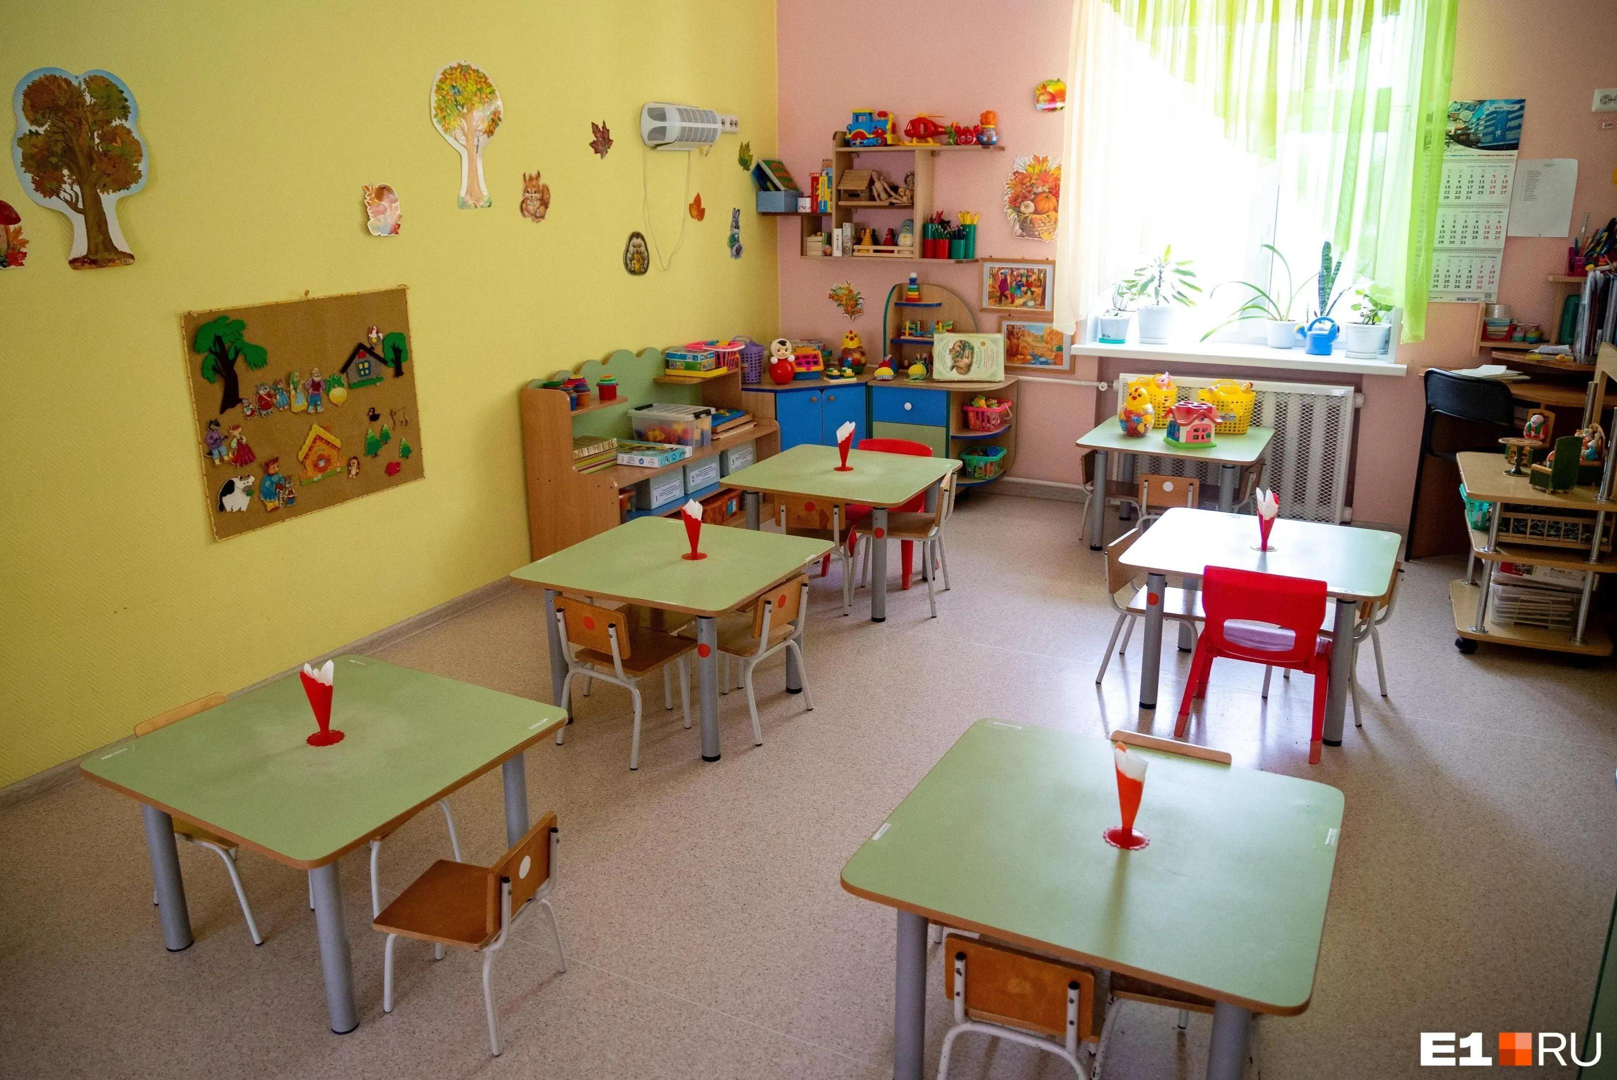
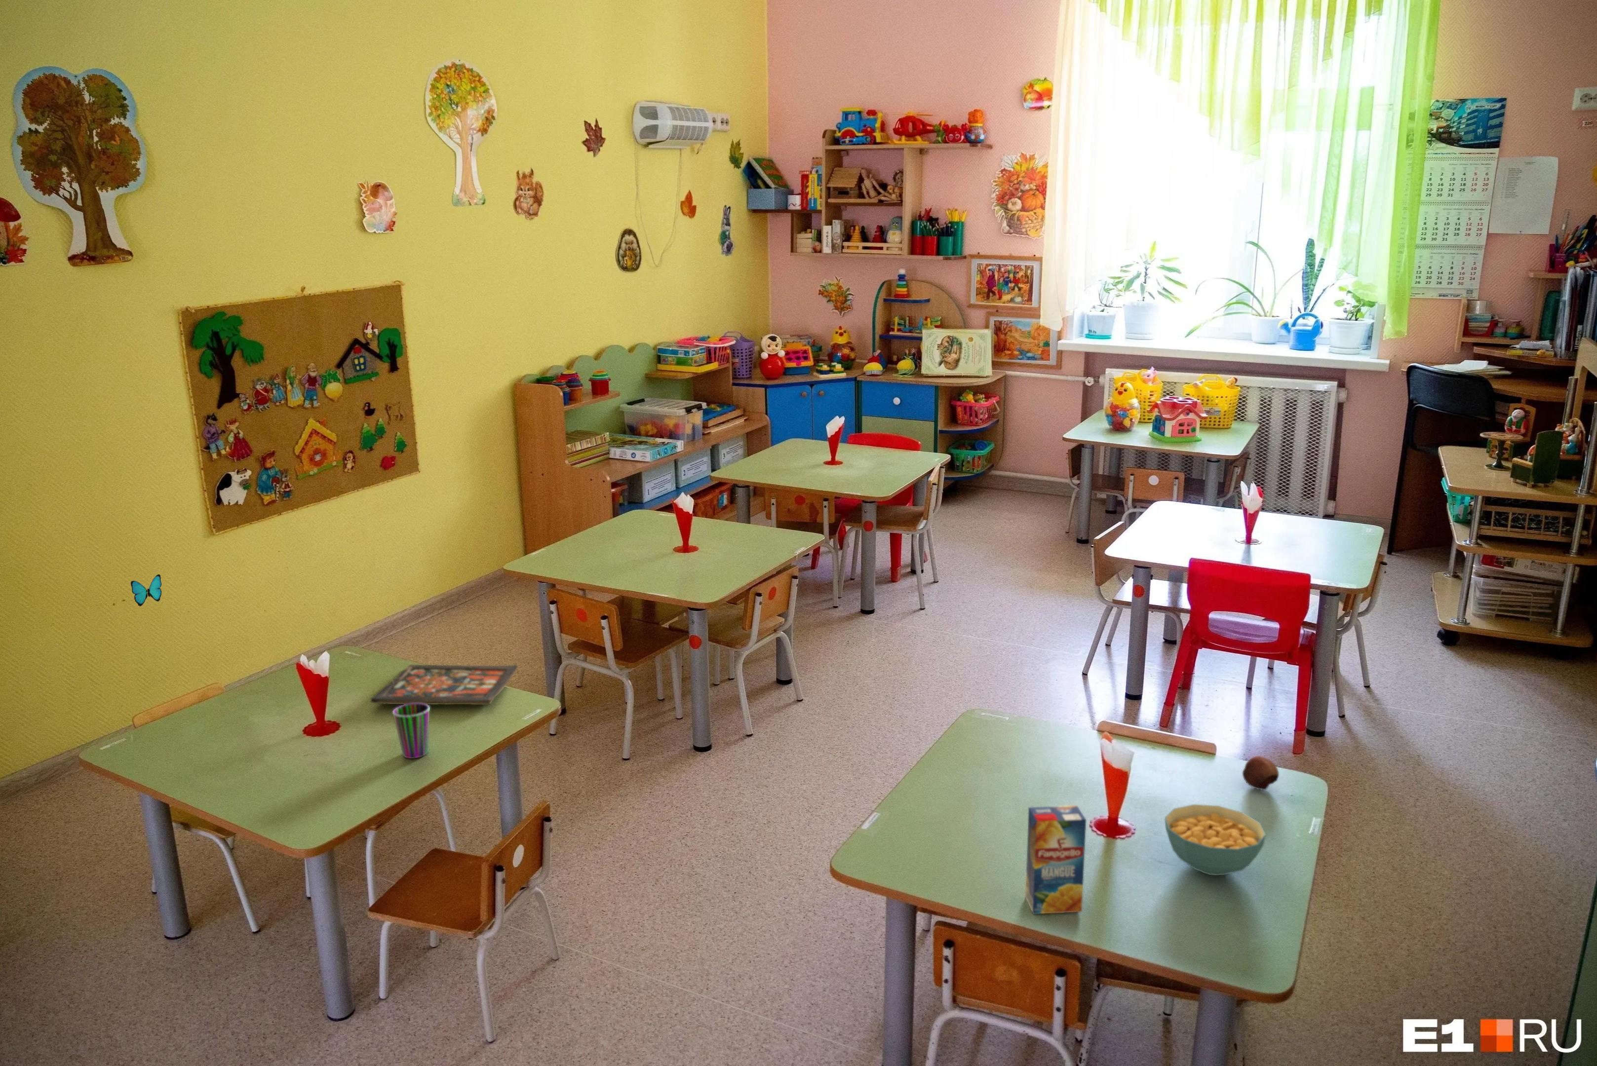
+ decorative butterfly [131,573,162,607]
+ apple [1242,755,1279,791]
+ cereal bowl [1164,804,1266,876]
+ board game [370,664,519,706]
+ cup [392,703,431,759]
+ juice box [1025,805,1086,915]
